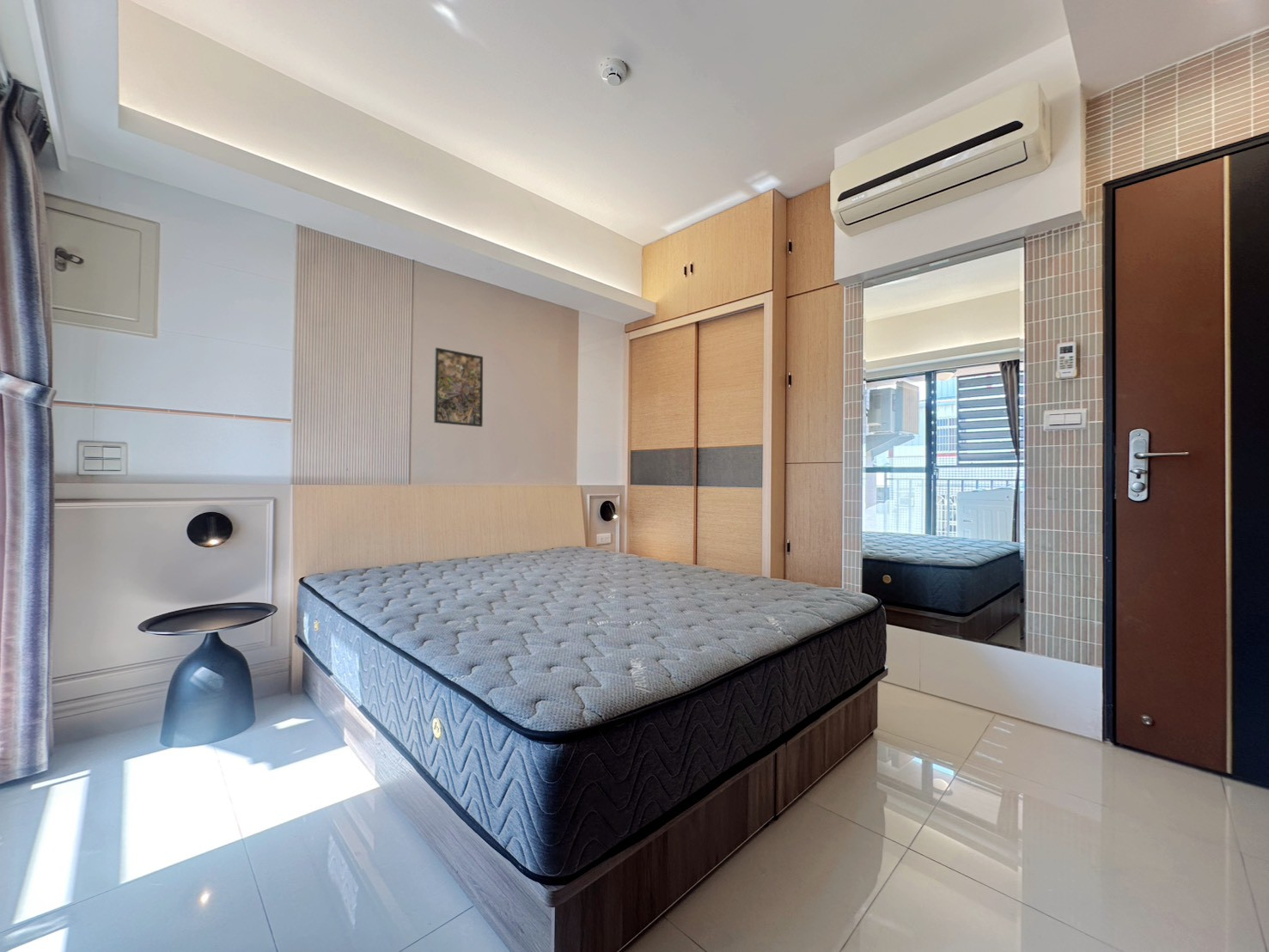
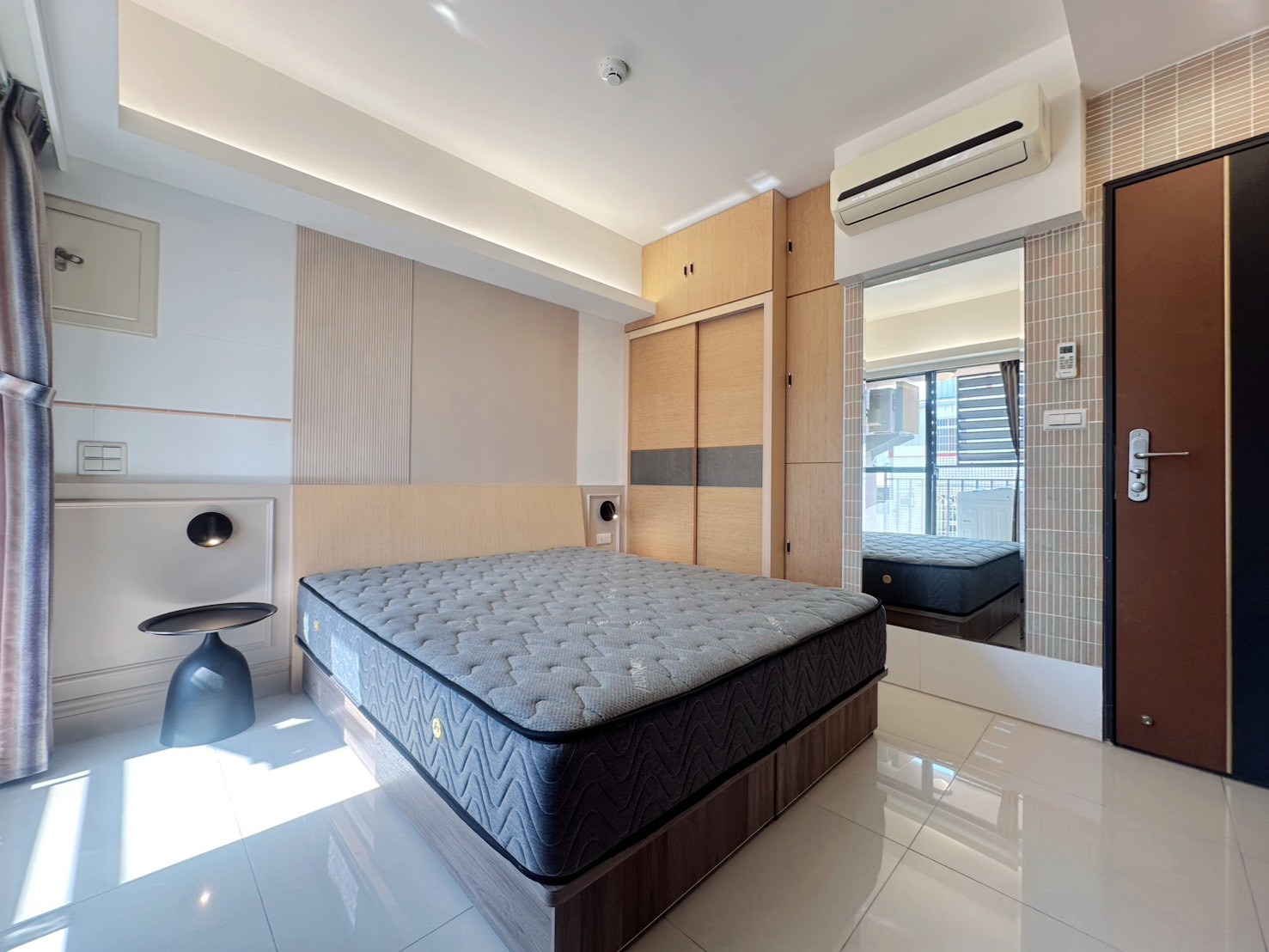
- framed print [433,347,484,428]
